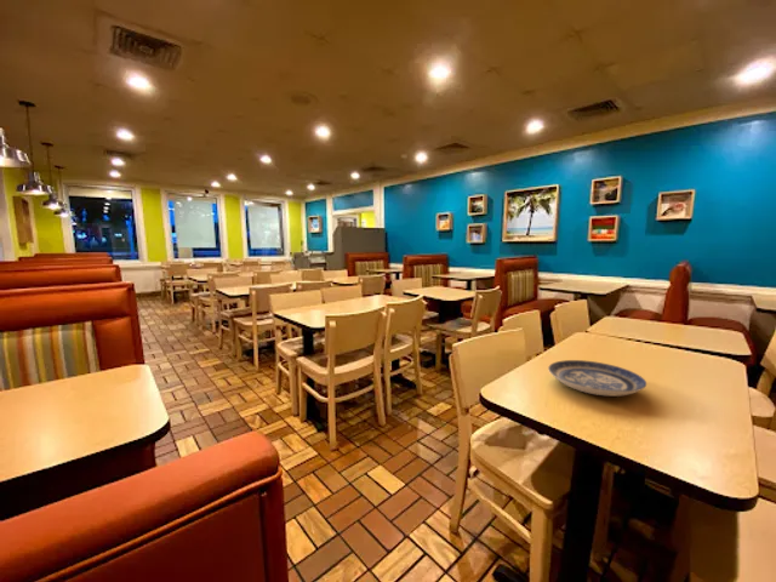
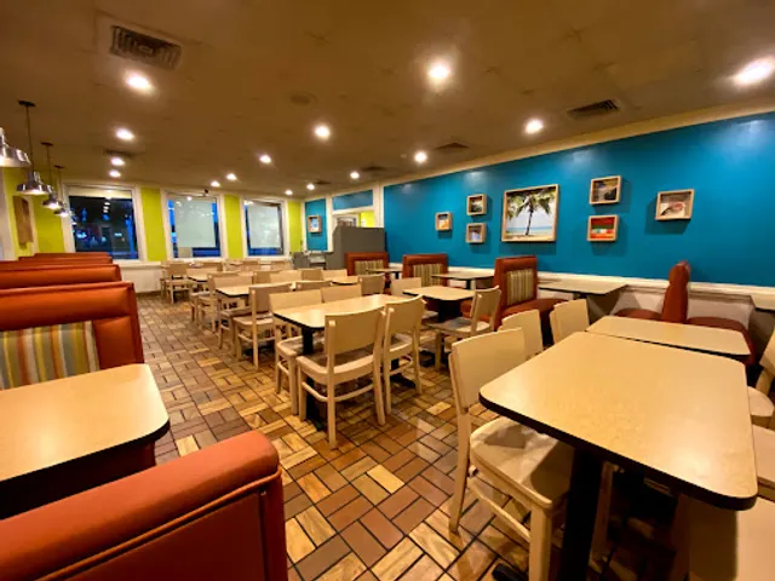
- plate [547,359,647,398]
